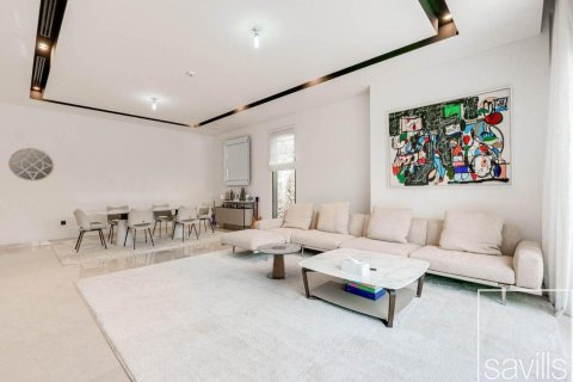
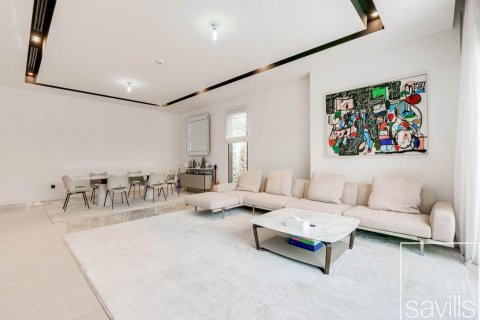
- home mirror [7,147,55,183]
- side table [255,242,302,281]
